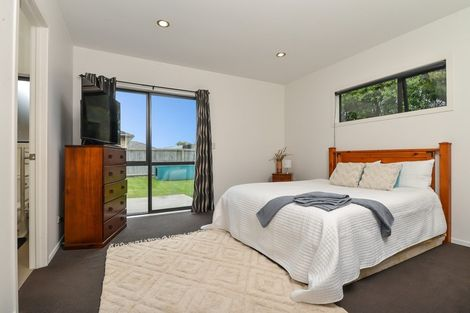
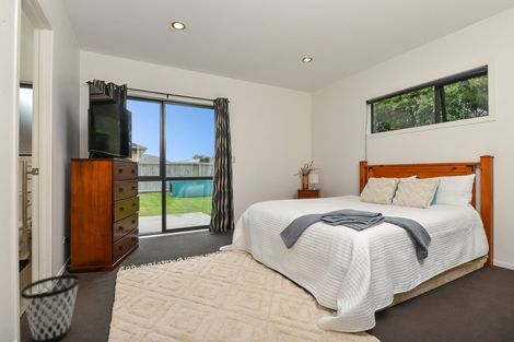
+ wastebasket [20,273,81,342]
